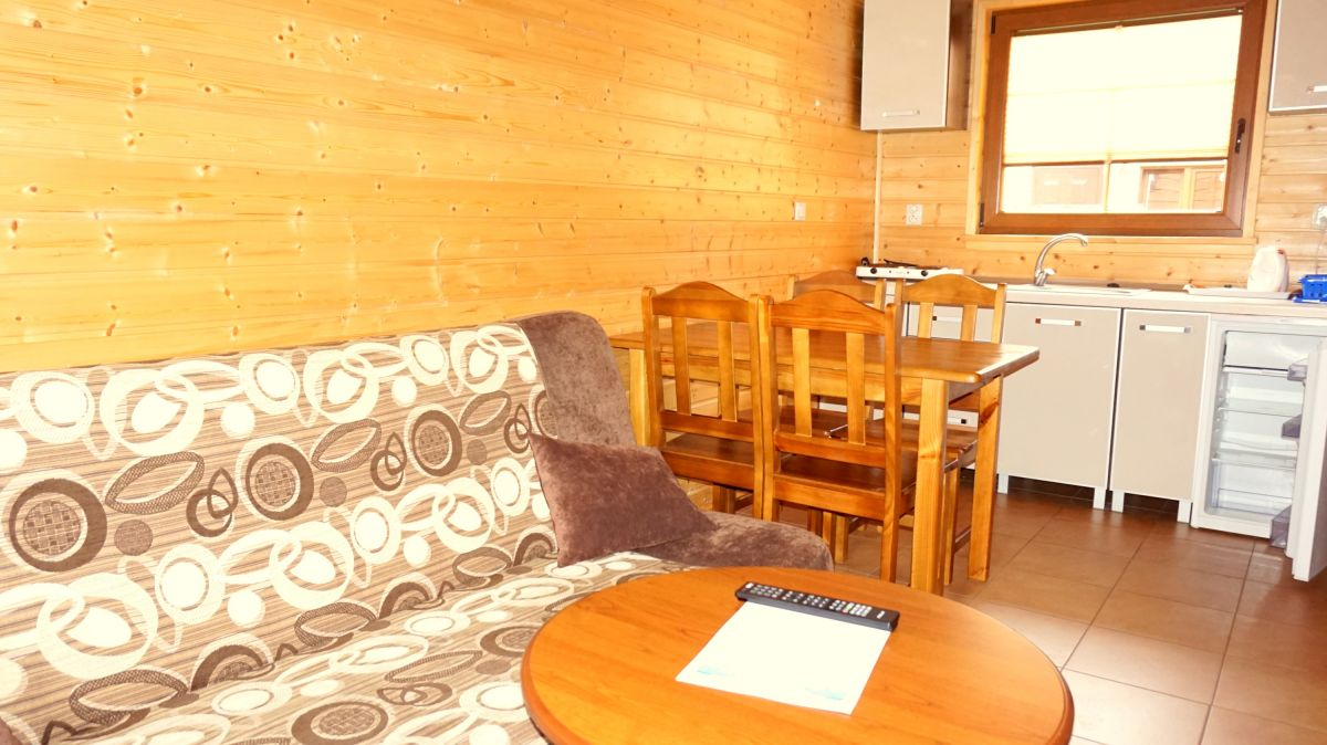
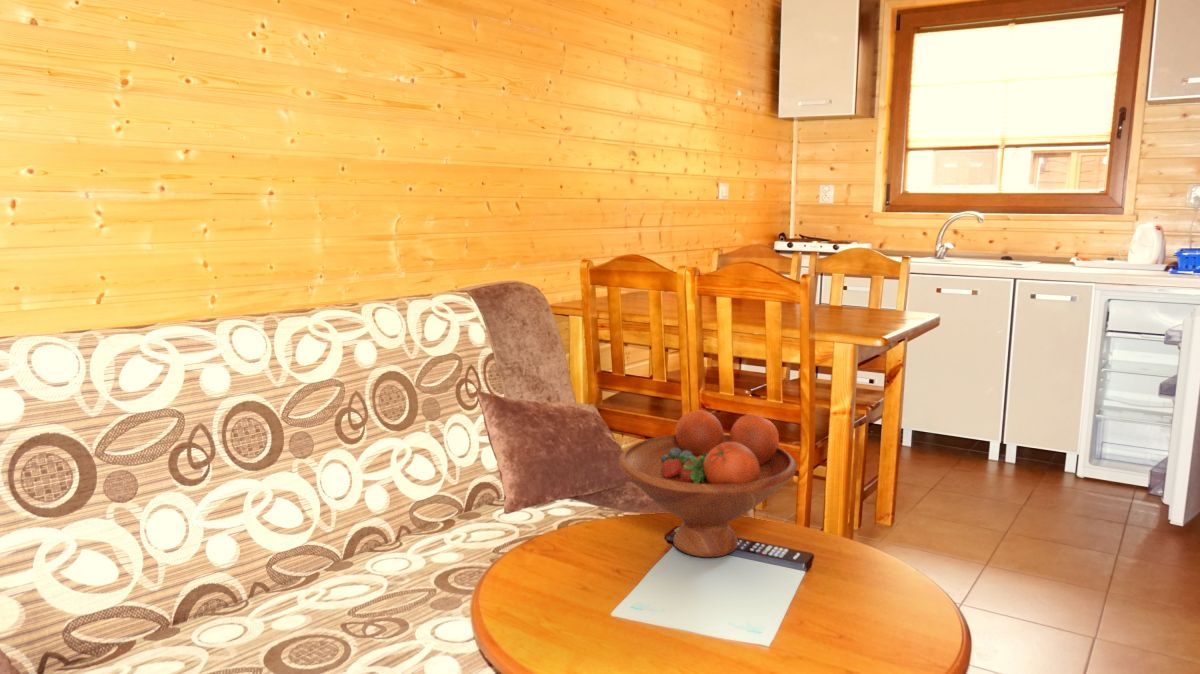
+ fruit bowl [618,409,798,559]
